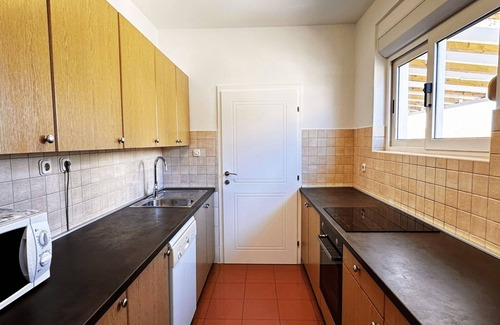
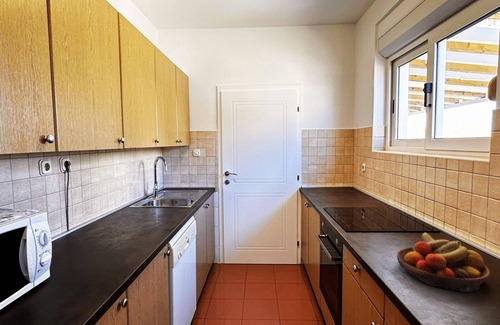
+ fruit bowl [396,232,491,293]
